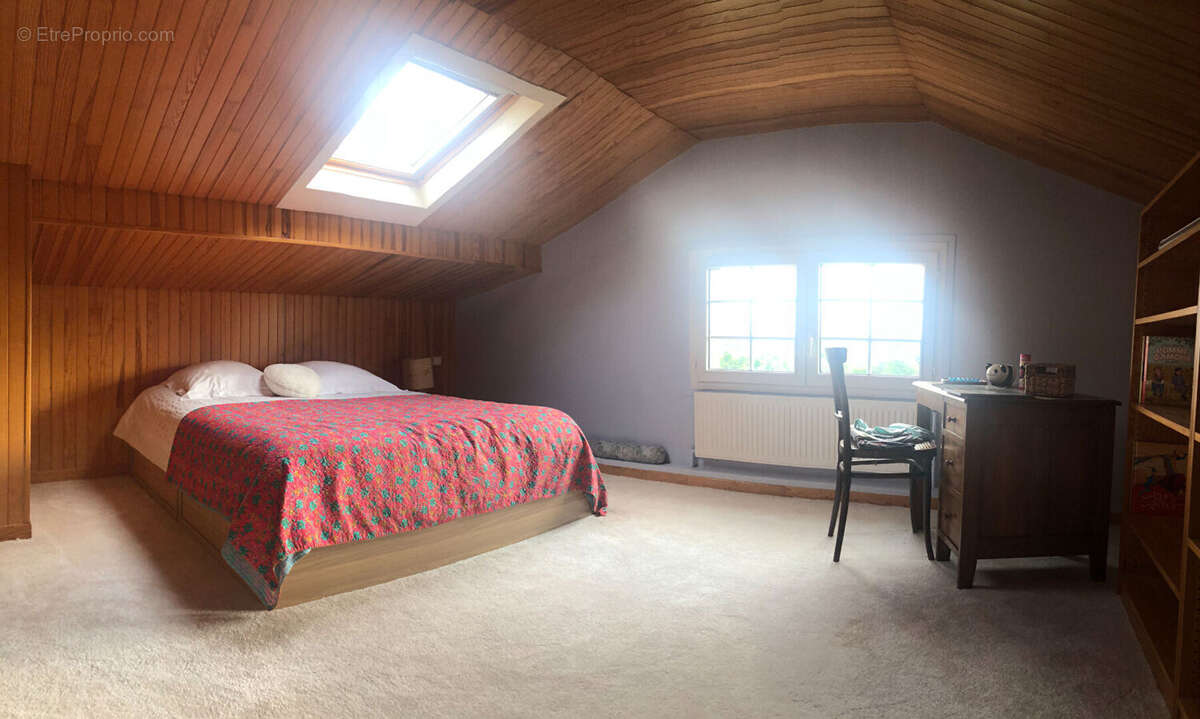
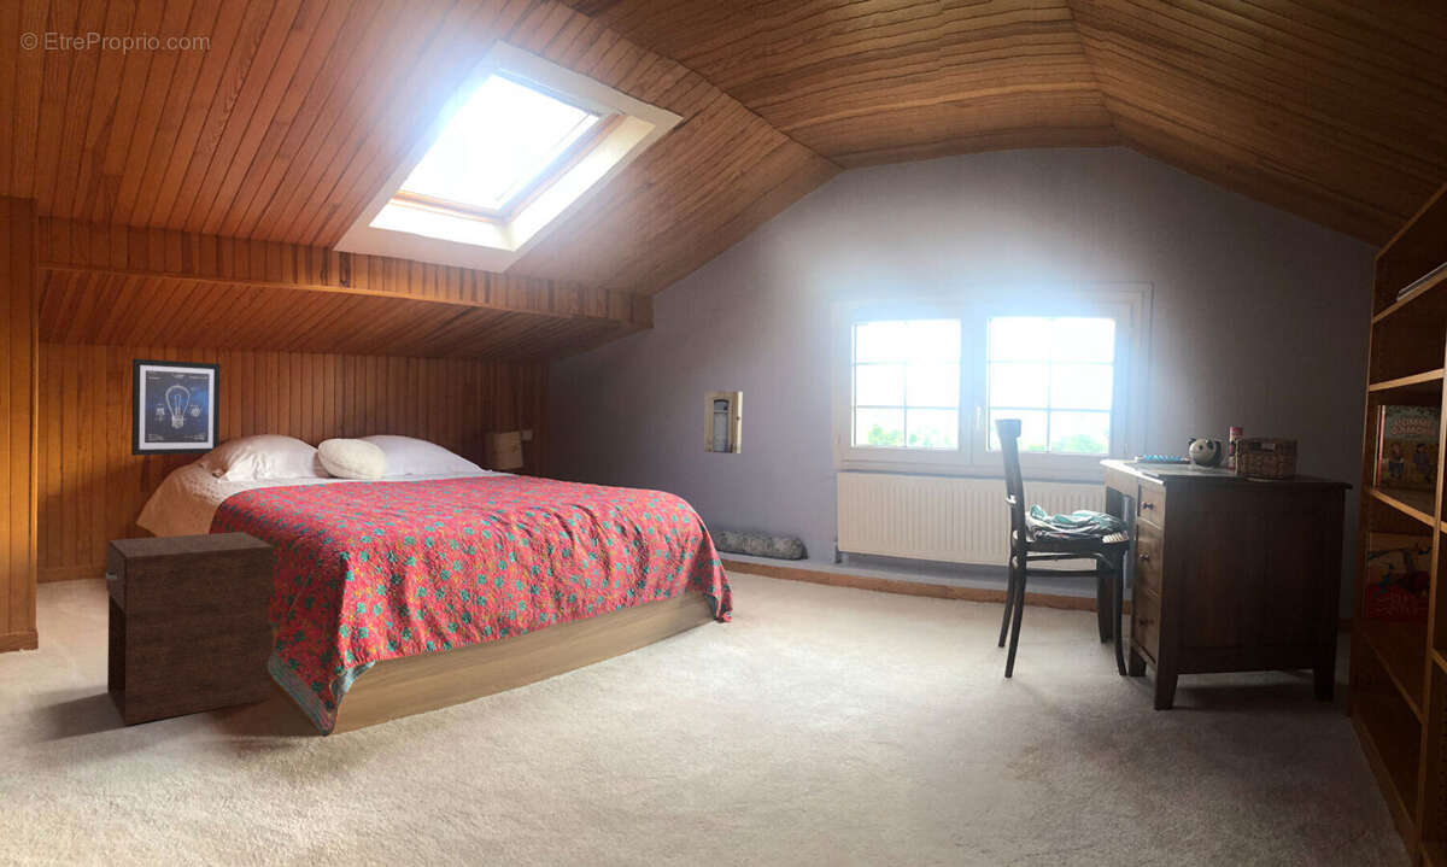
+ wall art [130,357,221,457]
+ nightstand [105,531,275,726]
+ wall art [702,391,743,455]
